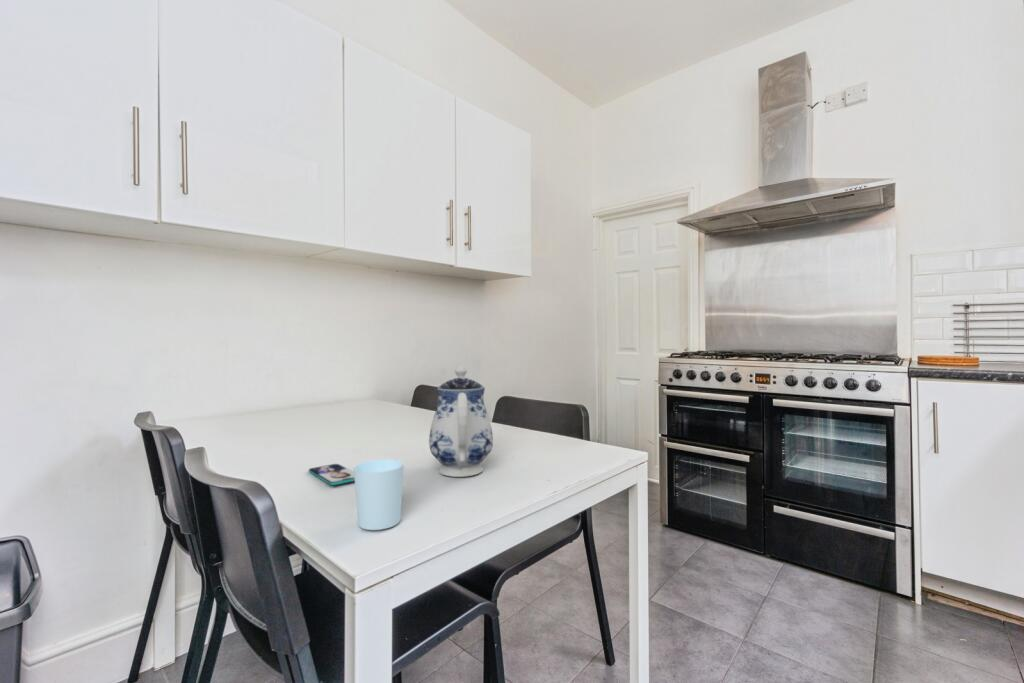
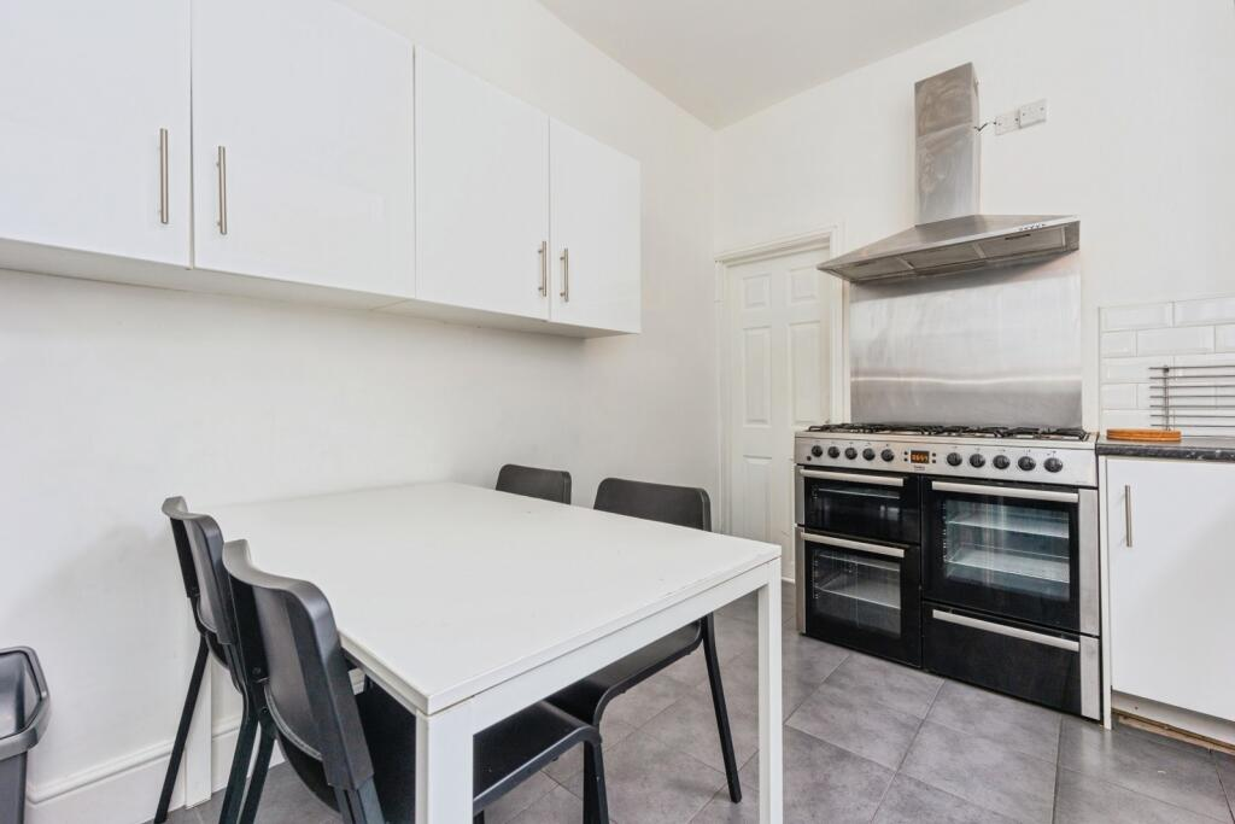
- smartphone [308,463,355,486]
- cup [353,458,405,531]
- teapot [428,364,494,478]
